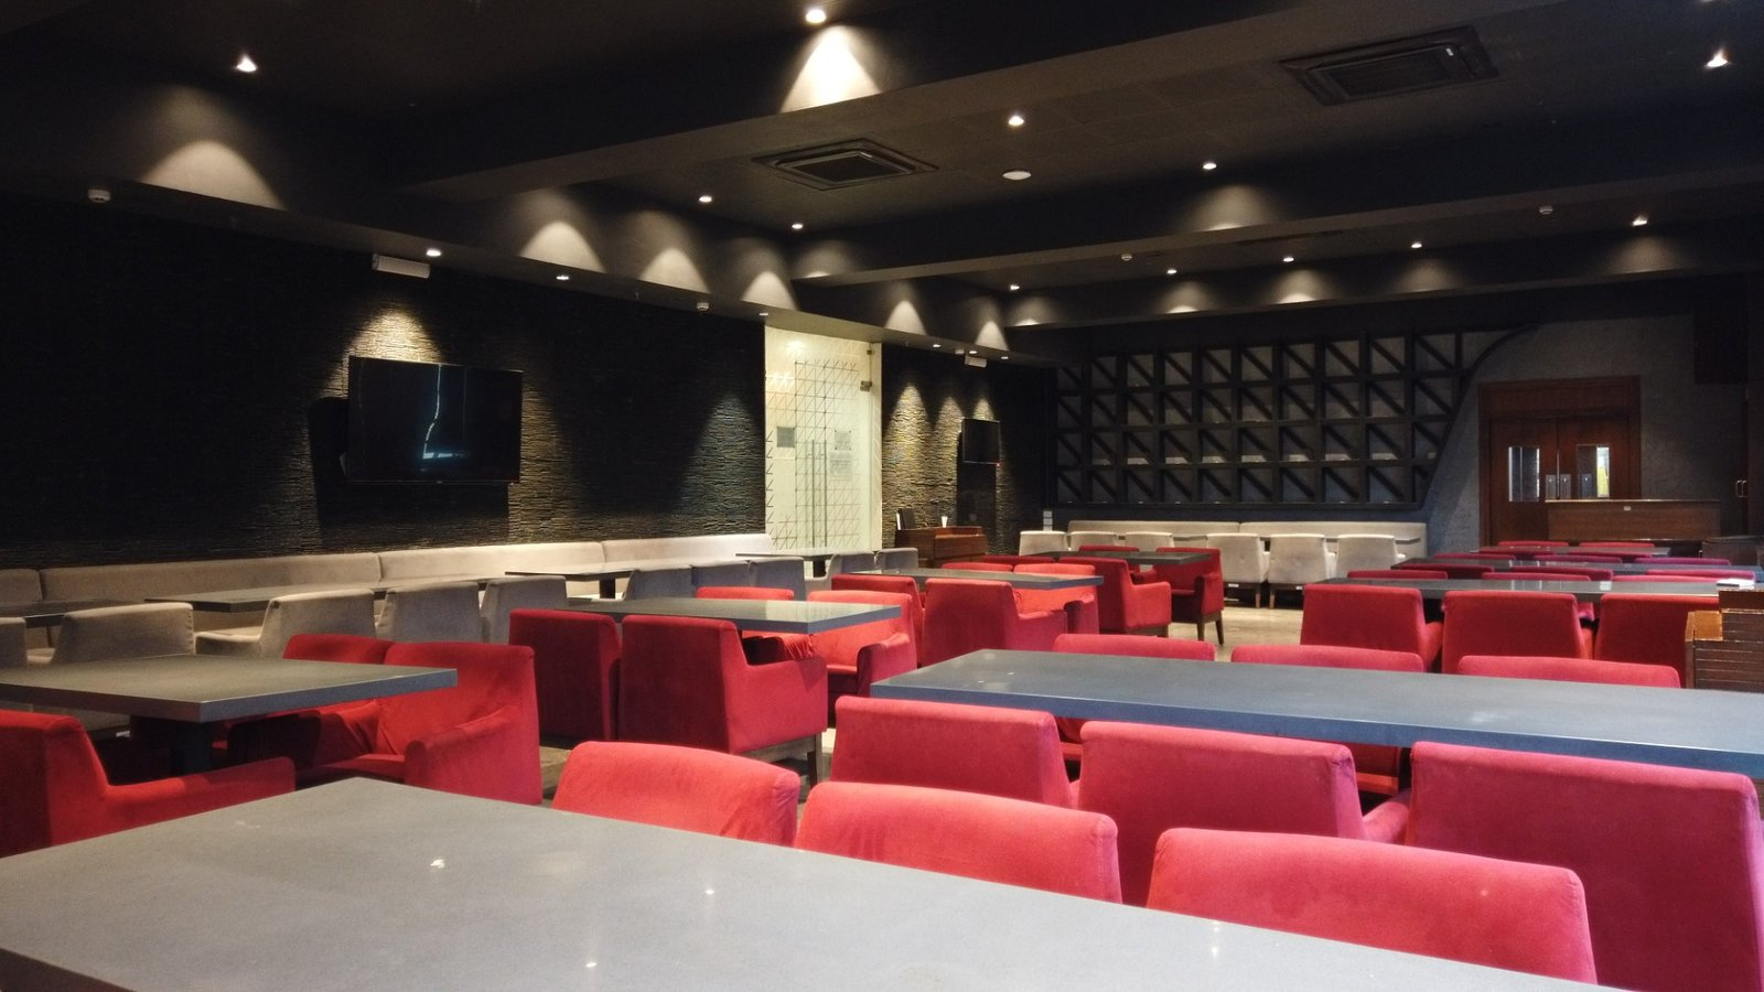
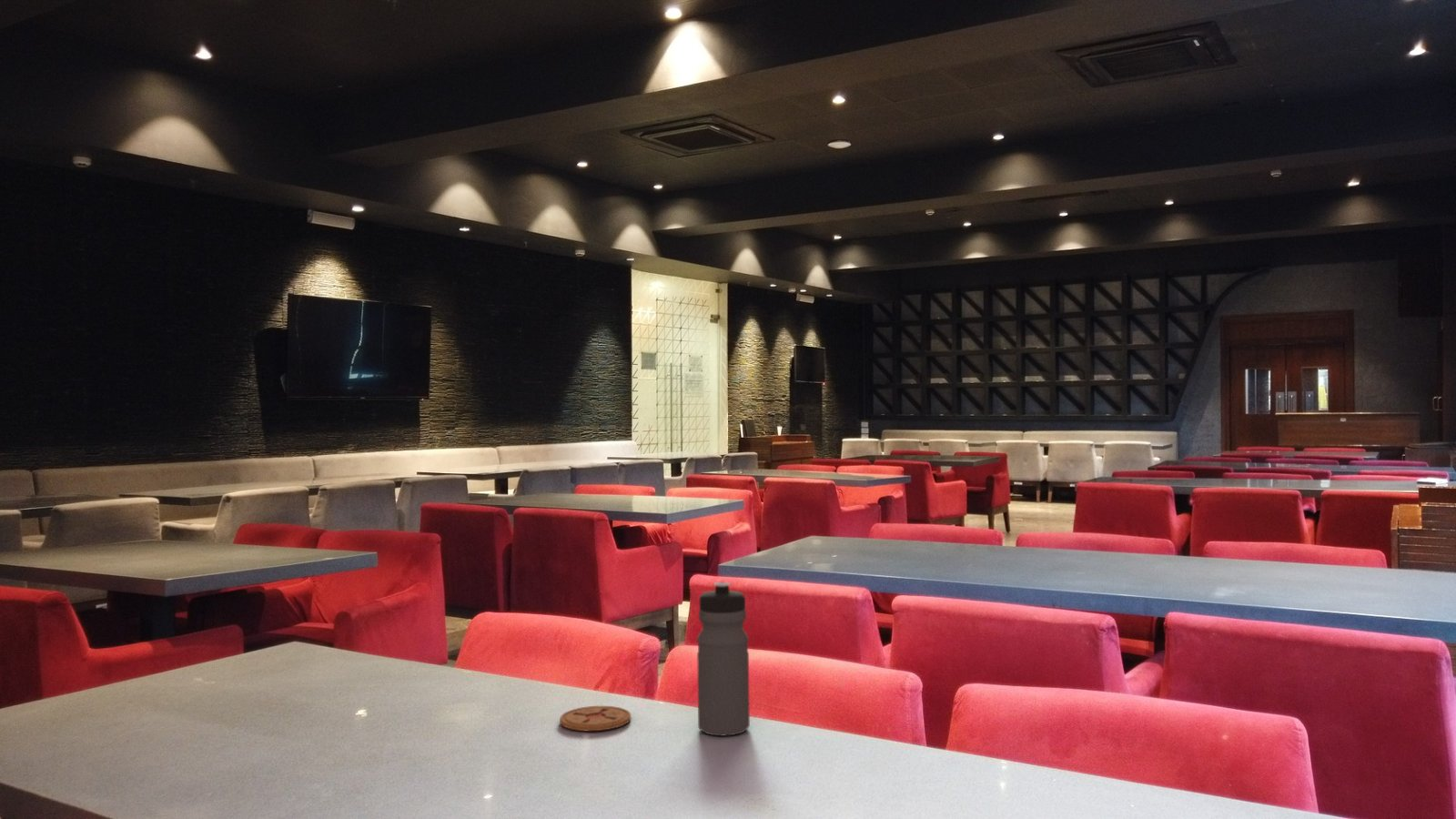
+ coaster [559,705,632,732]
+ water bottle [696,581,751,737]
